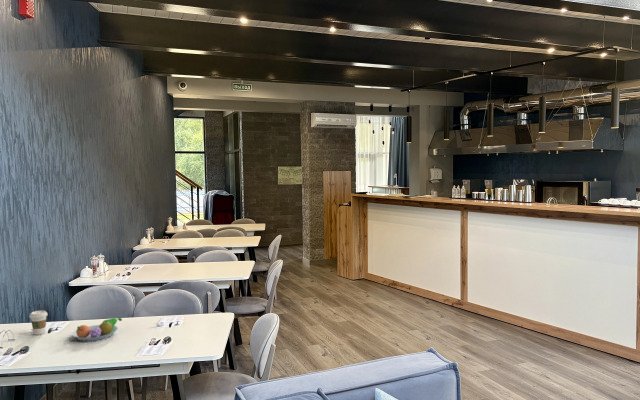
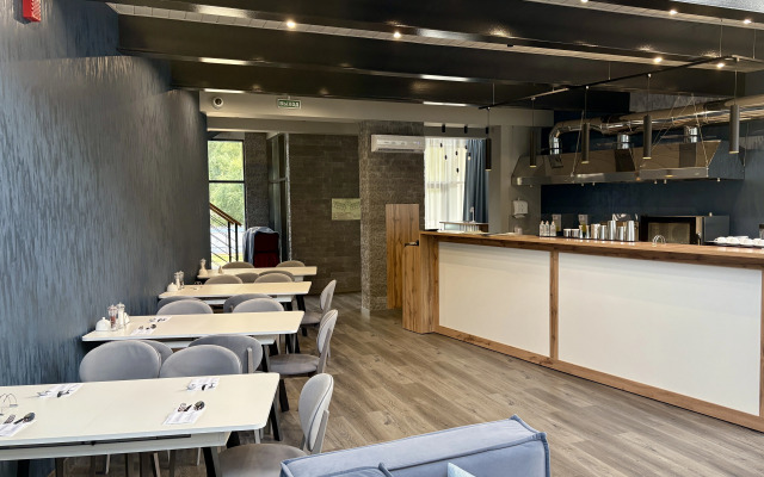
- coffee cup [29,310,48,336]
- fruit bowl [71,317,123,342]
